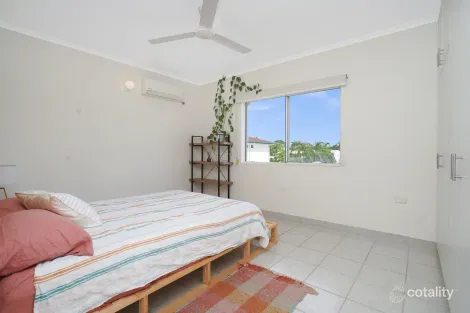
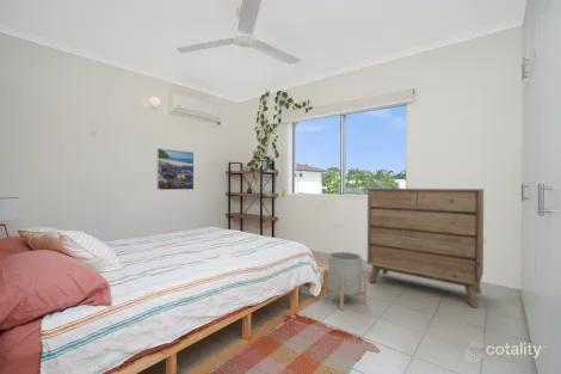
+ dresser [366,188,485,308]
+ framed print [155,147,195,191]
+ planter [323,251,368,312]
